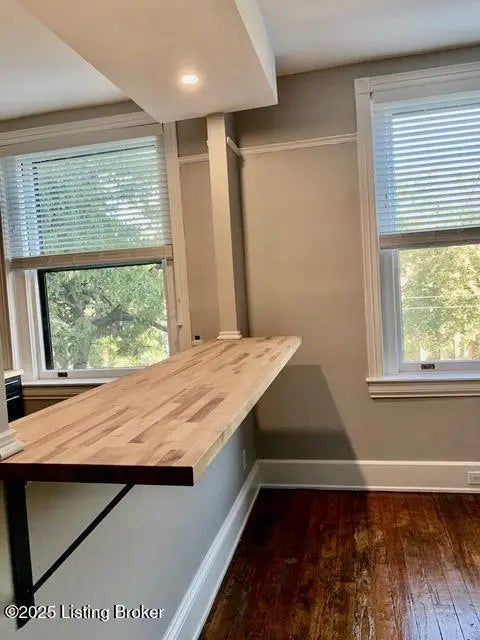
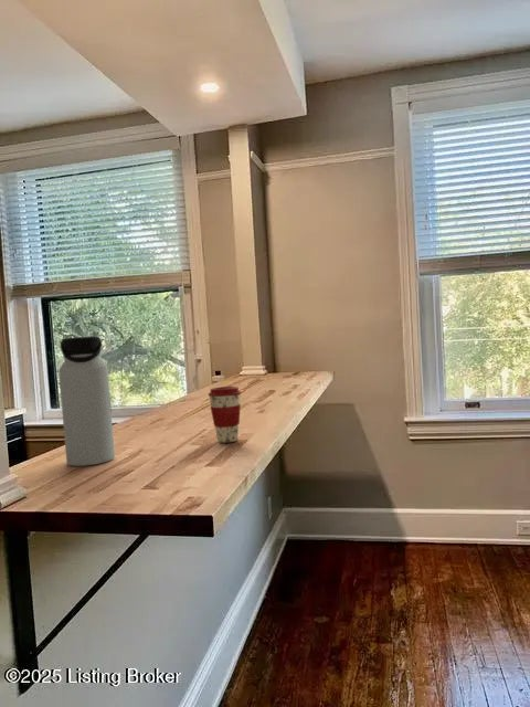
+ coffee cup [206,386,243,444]
+ water bottle [57,335,116,467]
